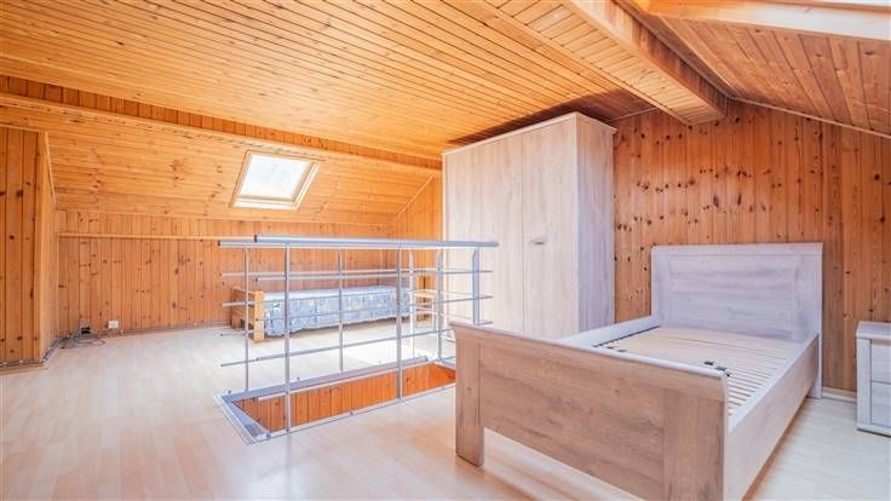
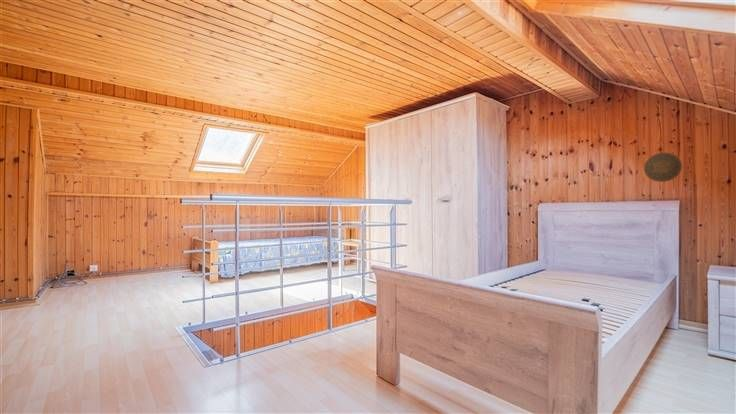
+ decorative plate [643,151,683,183]
